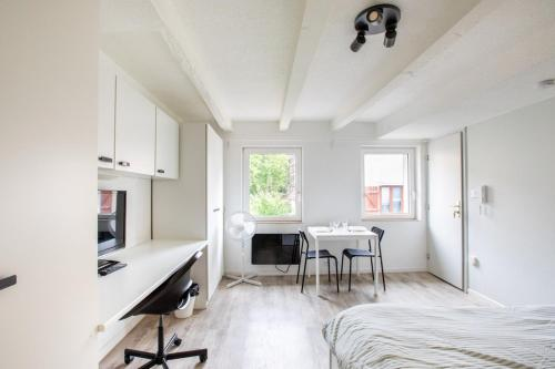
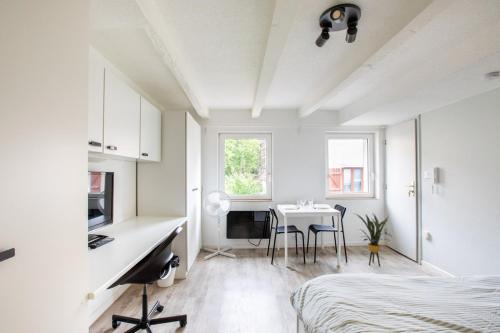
+ house plant [352,212,394,267]
